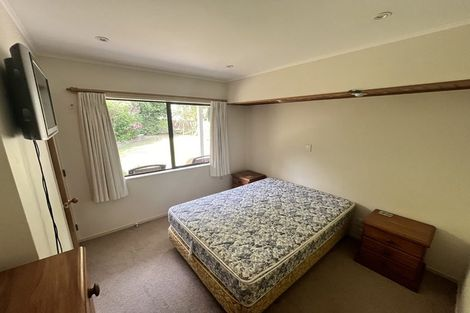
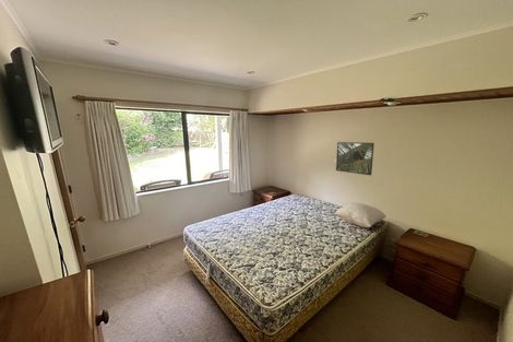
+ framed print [335,141,375,176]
+ pillow [334,202,387,228]
